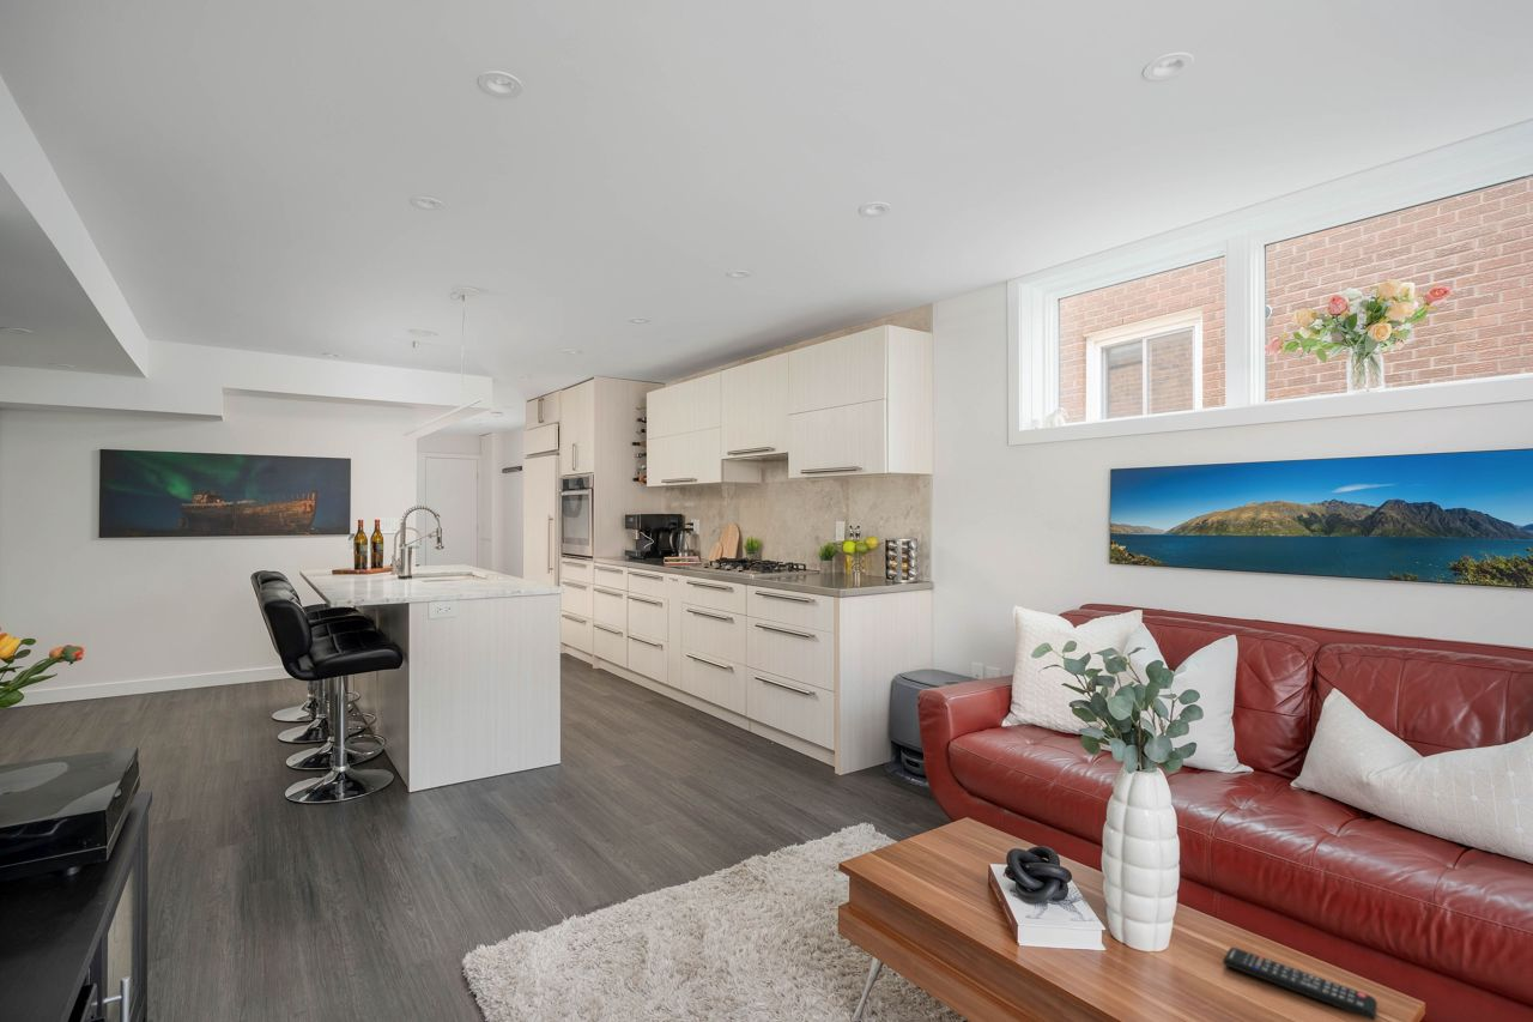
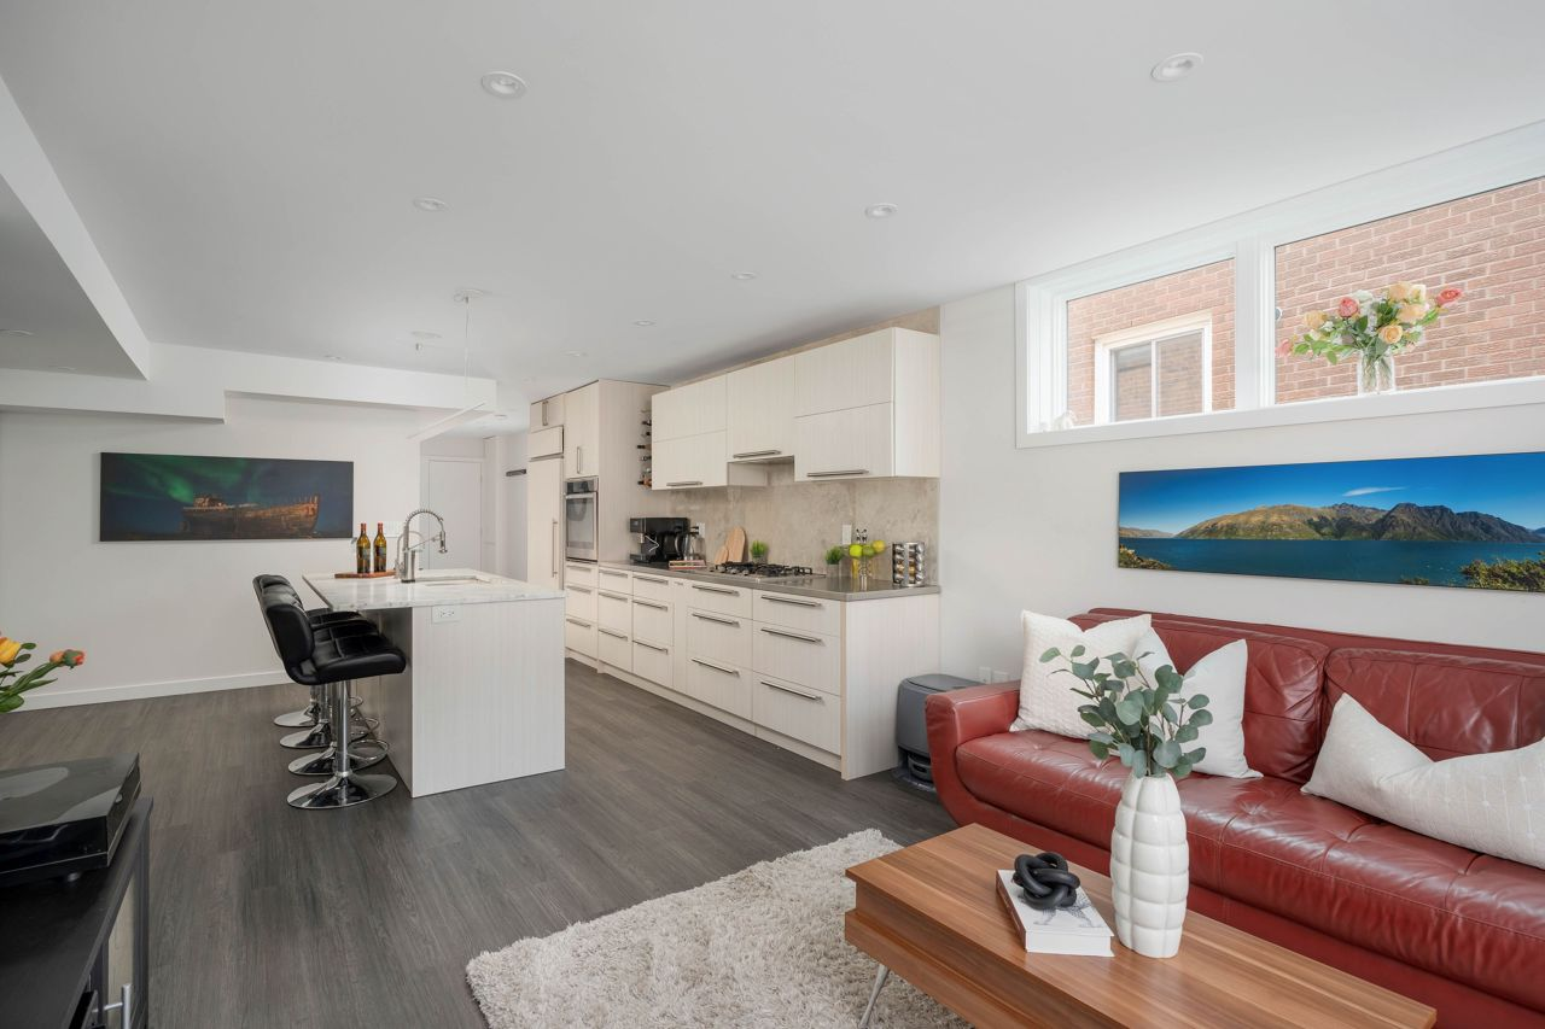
- remote control [1222,947,1379,1022]
